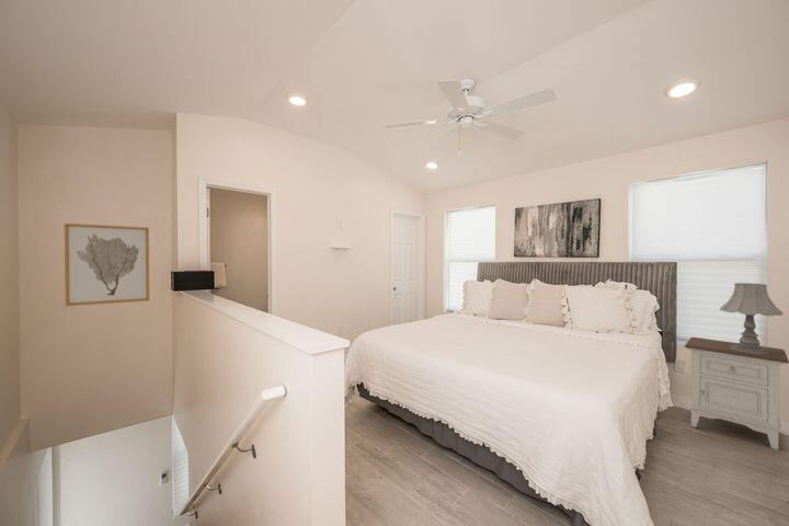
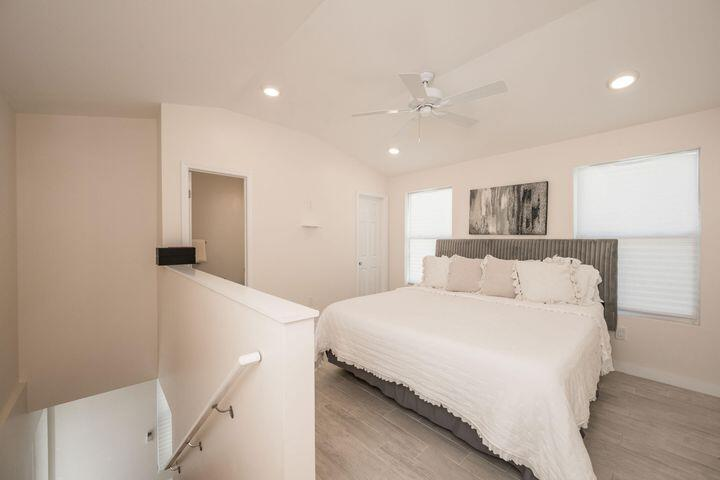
- table lamp [719,282,784,354]
- nightstand [684,336,789,450]
- wall art [64,222,150,307]
